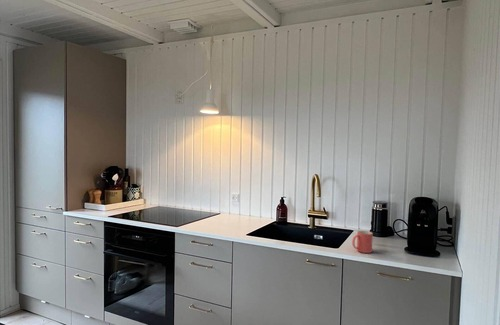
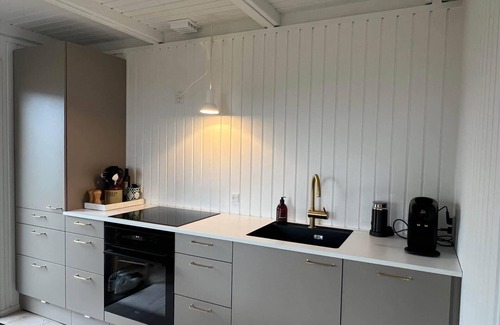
- mug [351,230,374,254]
